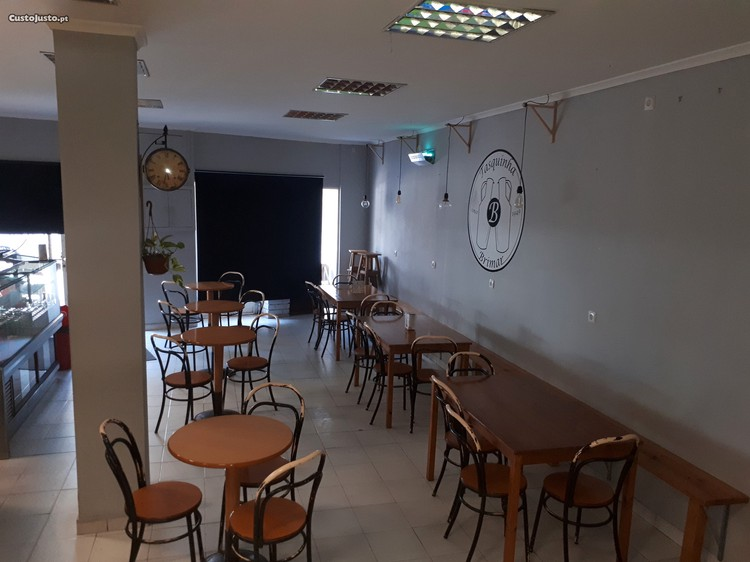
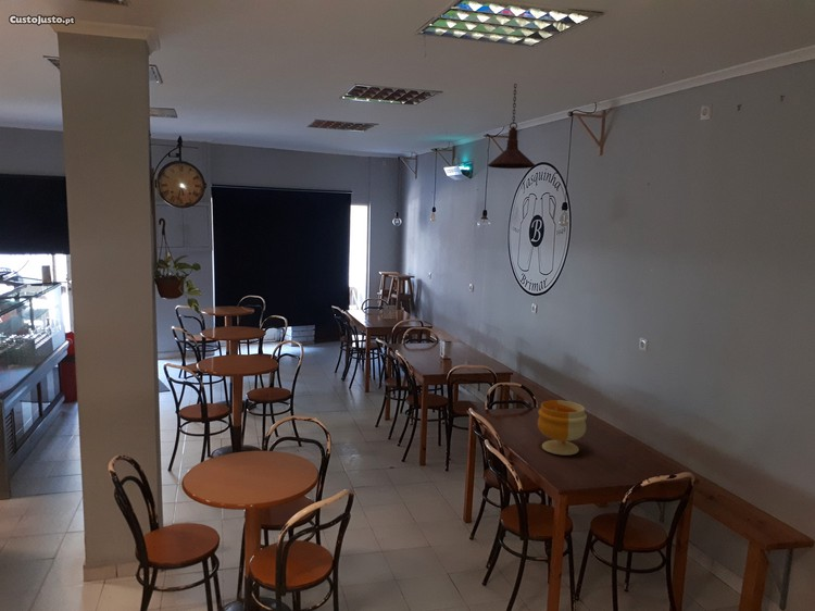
+ footed bowl [537,399,588,457]
+ pendant light [487,83,537,170]
